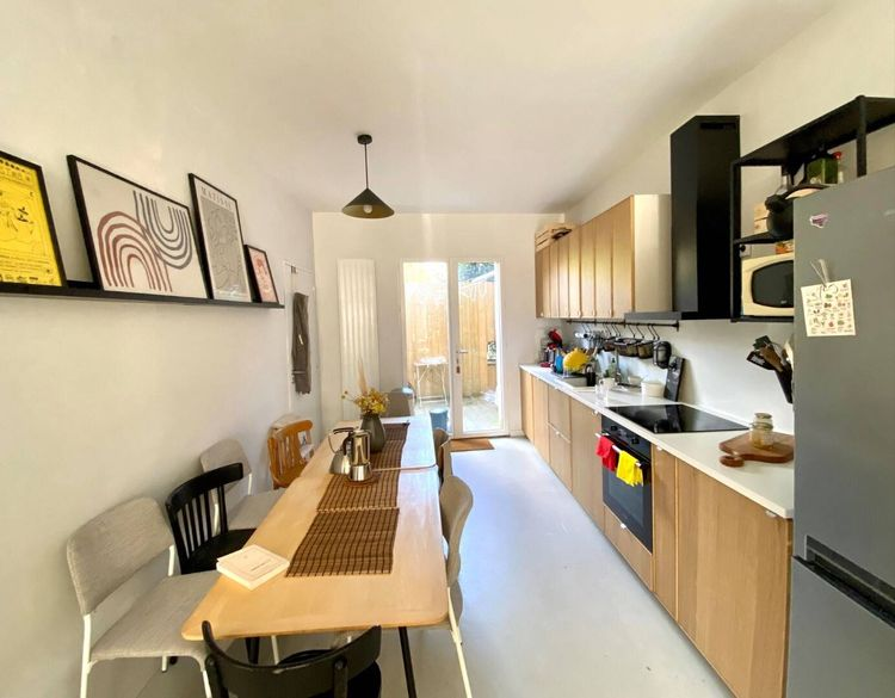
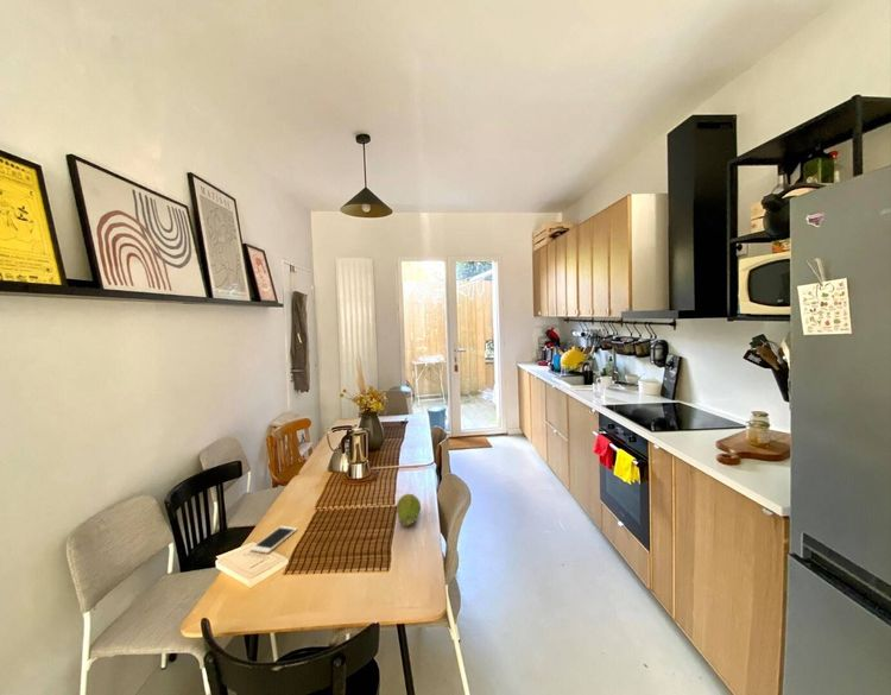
+ fruit [396,493,422,527]
+ cell phone [249,525,298,555]
